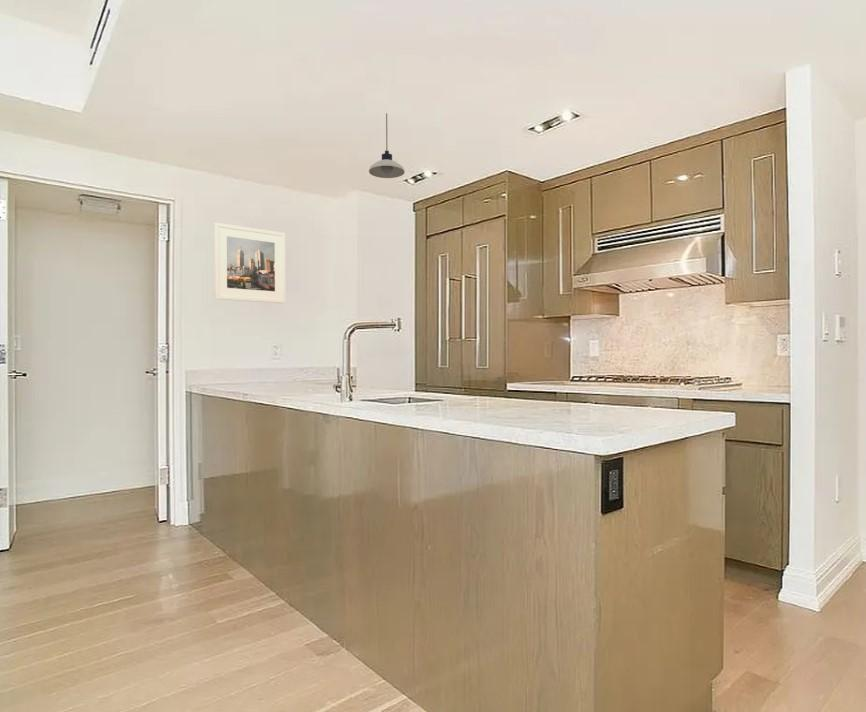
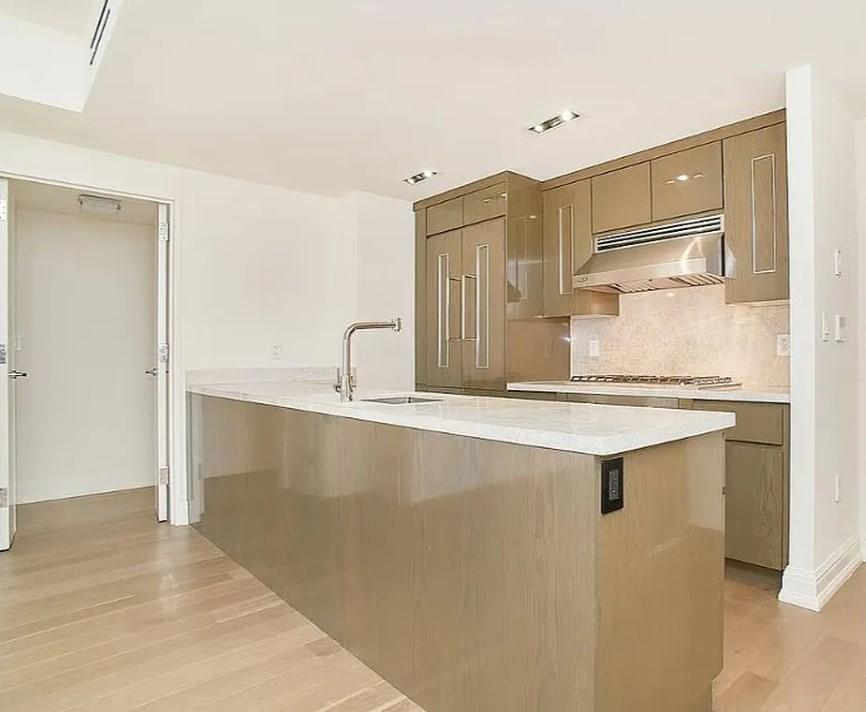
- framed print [213,222,286,304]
- pendant light [368,112,406,179]
